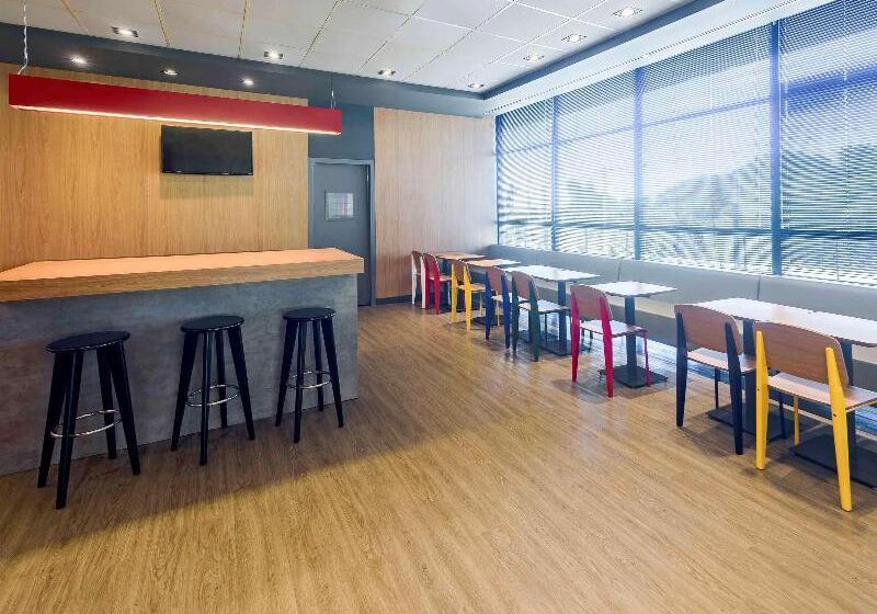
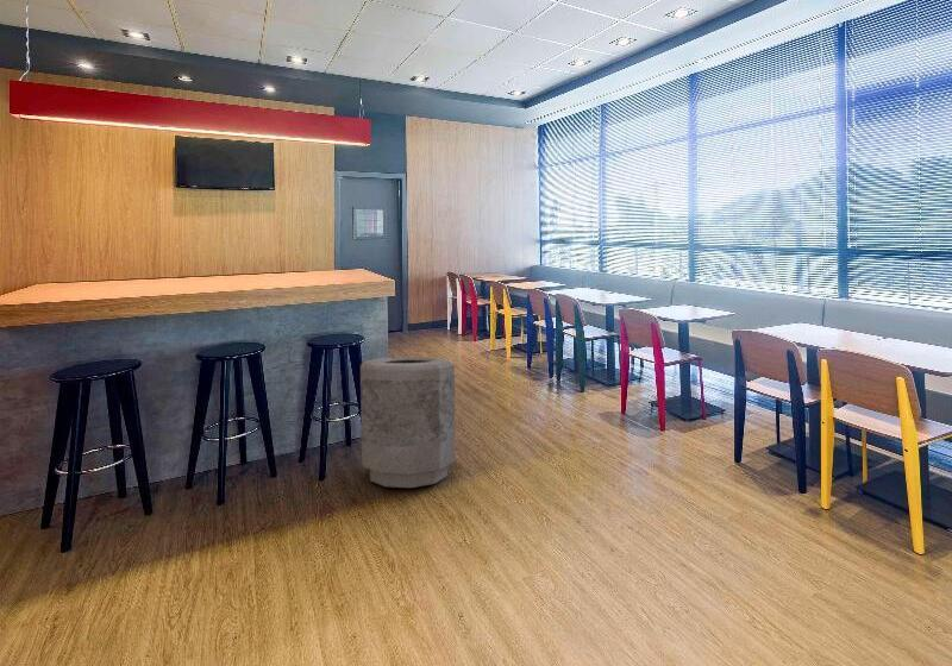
+ trash can [359,356,456,489]
